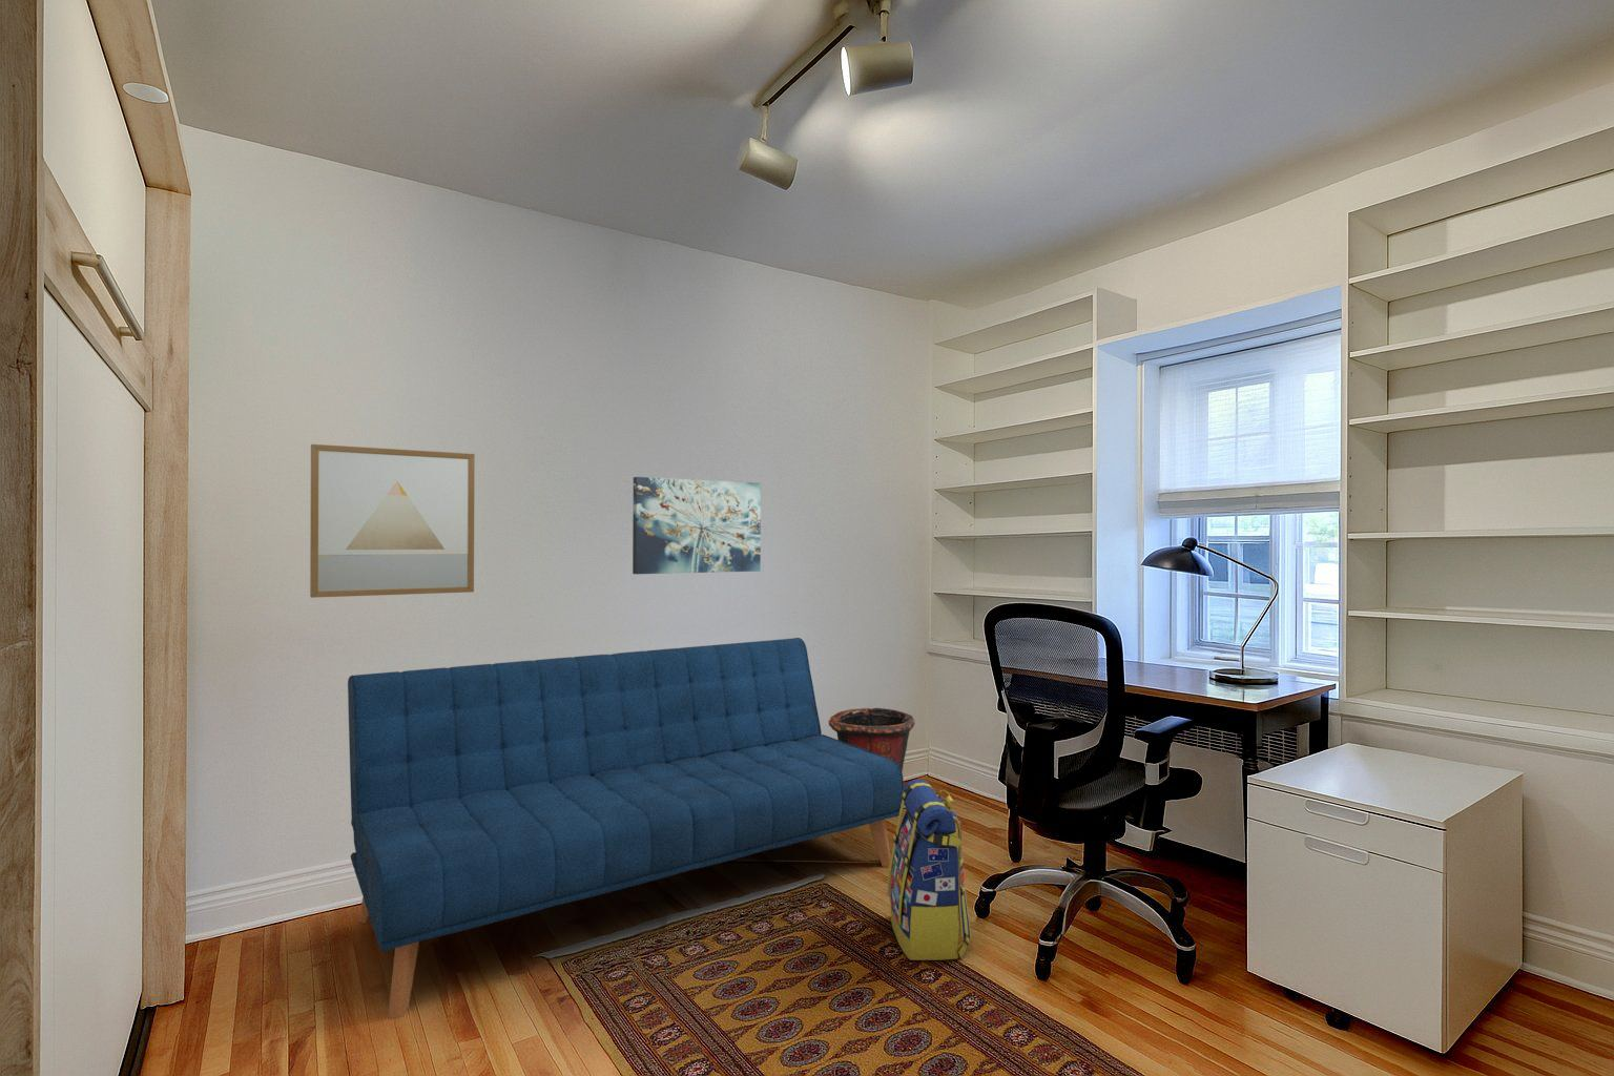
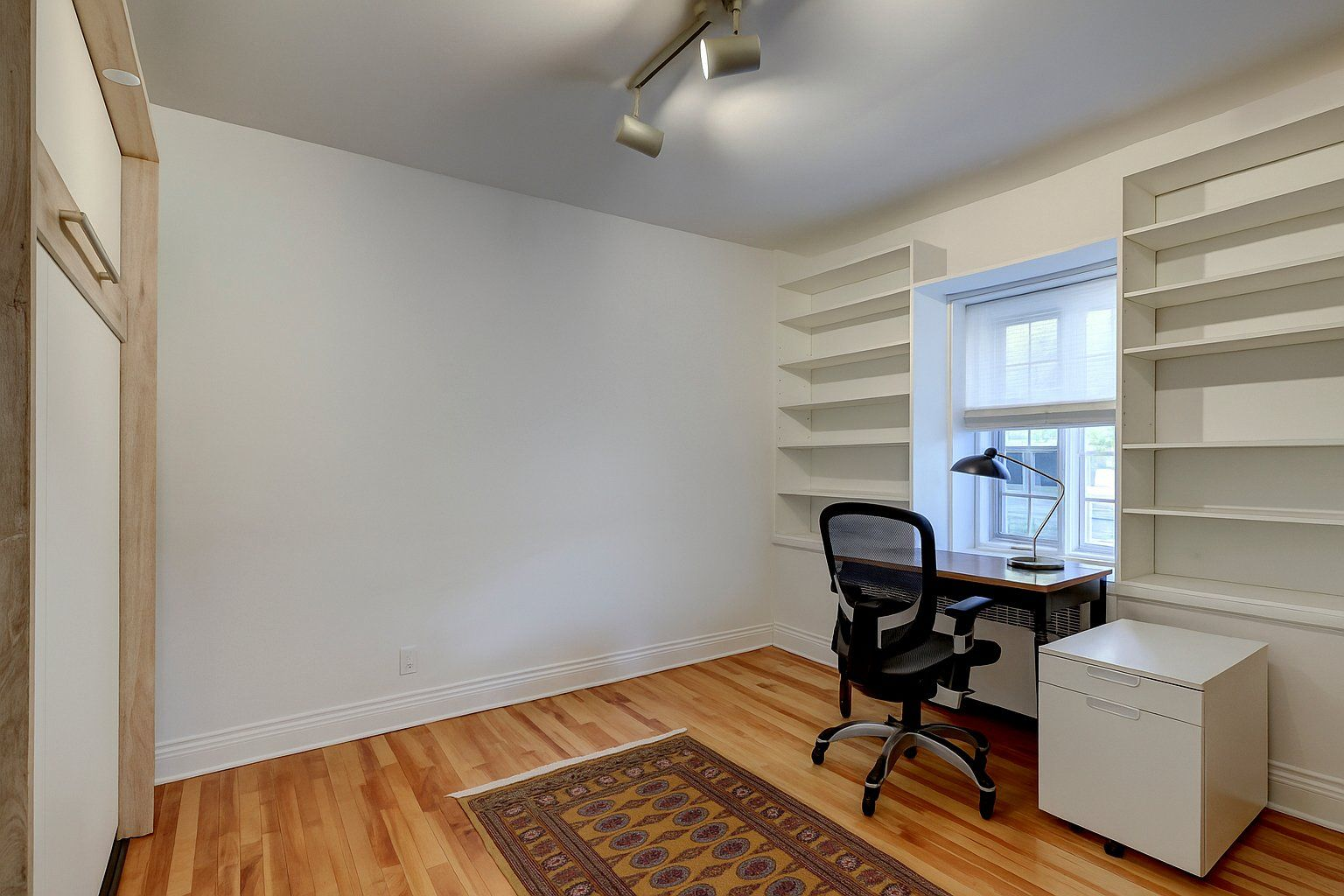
- sofa [347,636,904,1021]
- wall art [632,476,761,575]
- waste bin [829,707,916,808]
- wall art [309,443,476,599]
- backpack [887,778,972,962]
